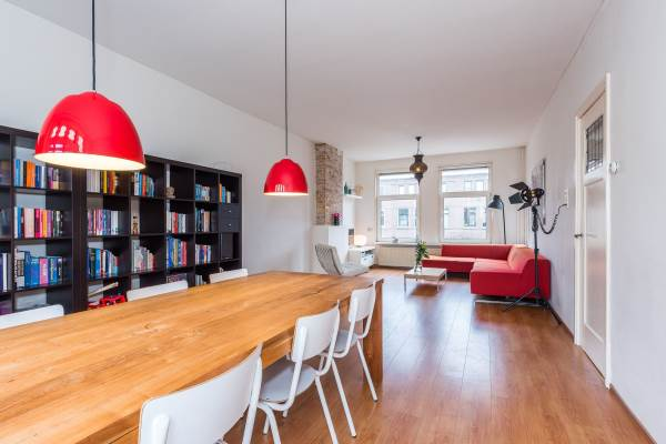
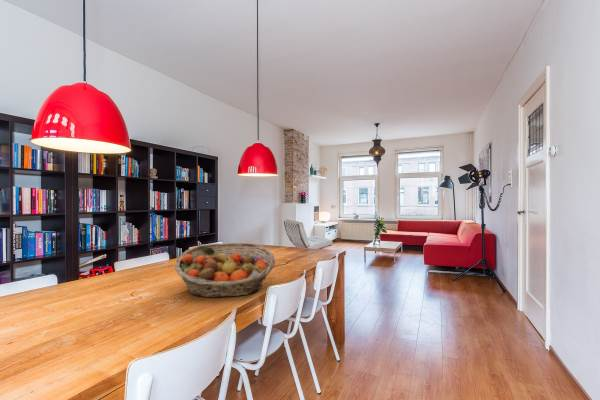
+ fruit basket [173,242,276,299]
